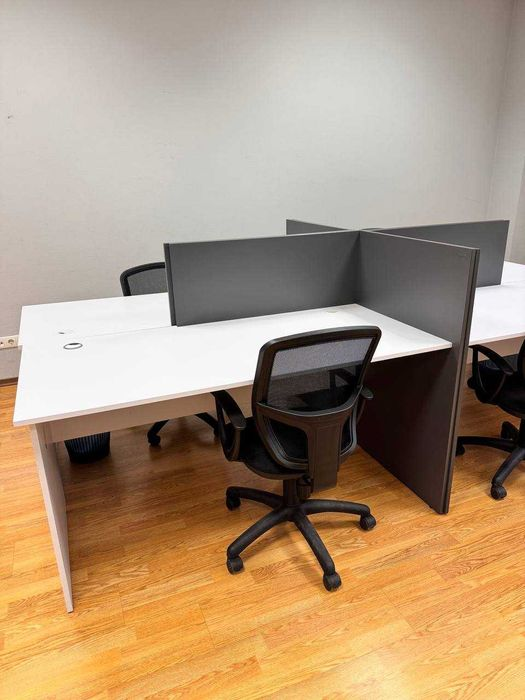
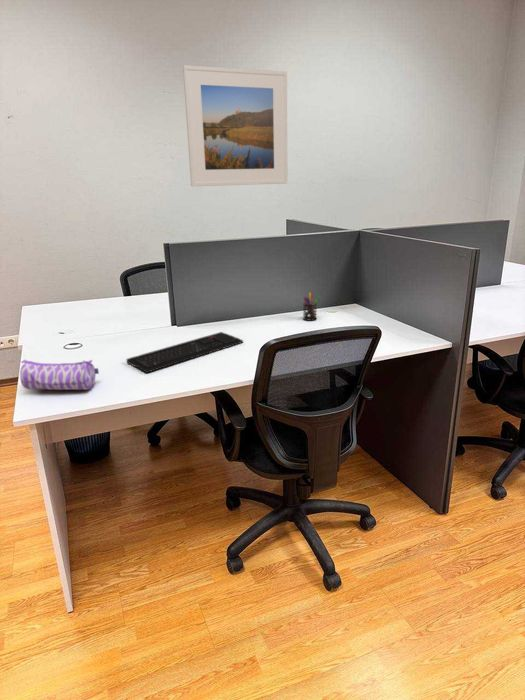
+ keyboard [125,331,244,374]
+ pencil case [19,359,100,391]
+ pen holder [302,292,322,322]
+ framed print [182,64,288,187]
